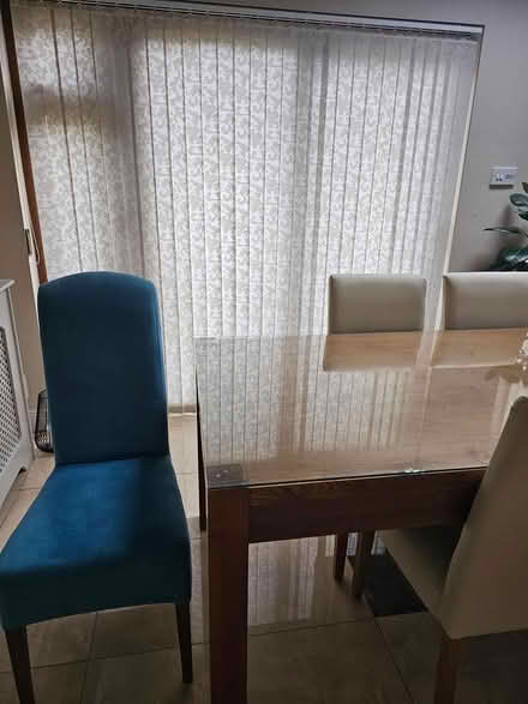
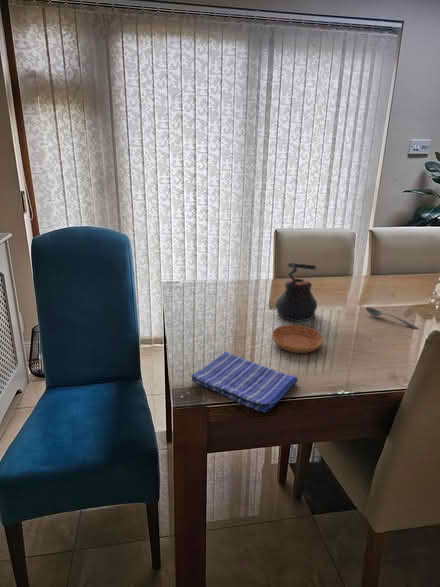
+ teapot [274,262,318,323]
+ soupspoon [365,306,420,330]
+ saucer [271,324,324,354]
+ dish towel [190,351,299,414]
